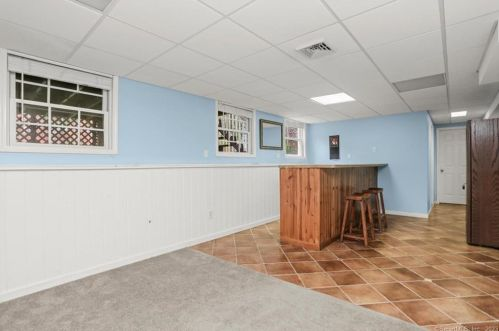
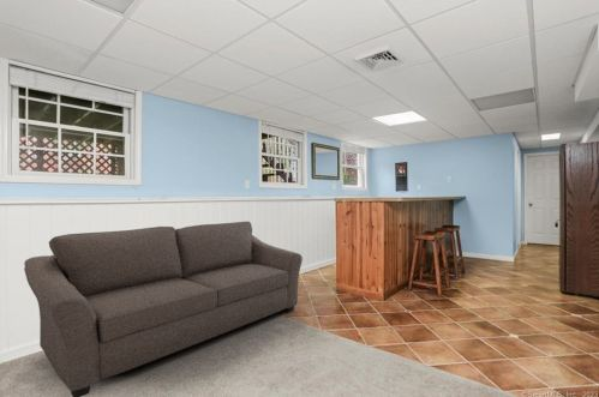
+ sofa [23,221,304,397]
